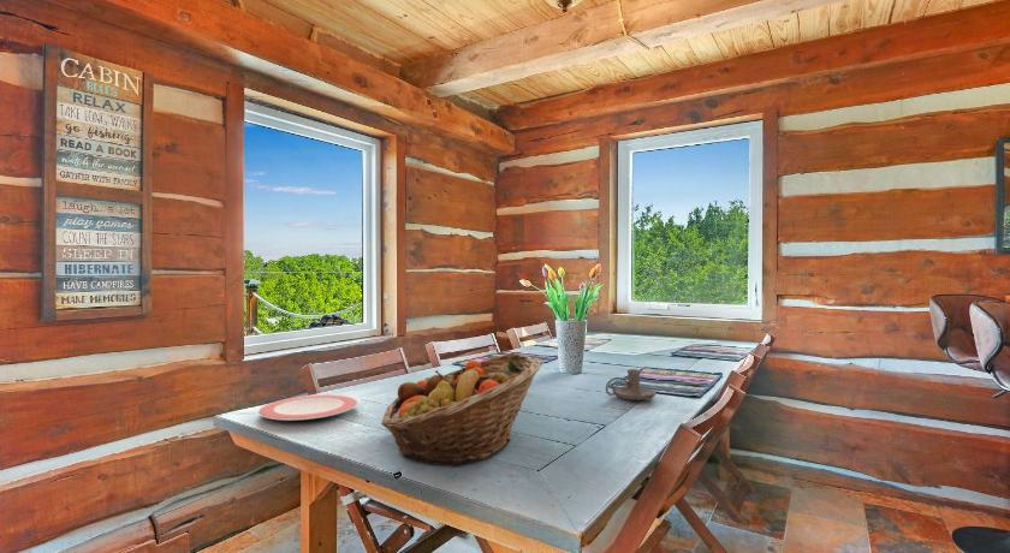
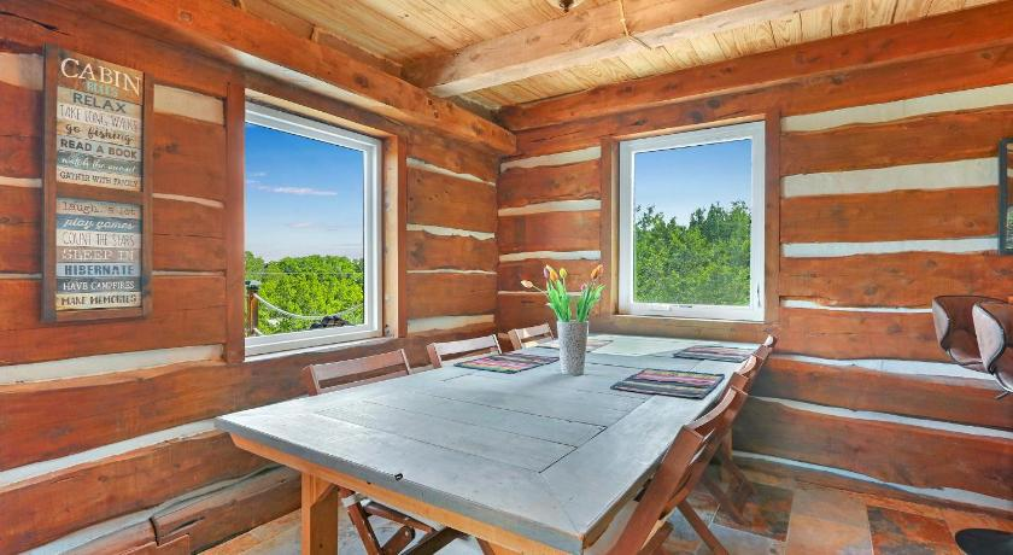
- plate [257,394,358,422]
- candle holder [605,368,658,402]
- fruit basket [380,352,543,468]
